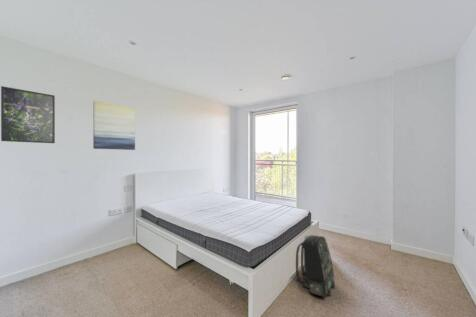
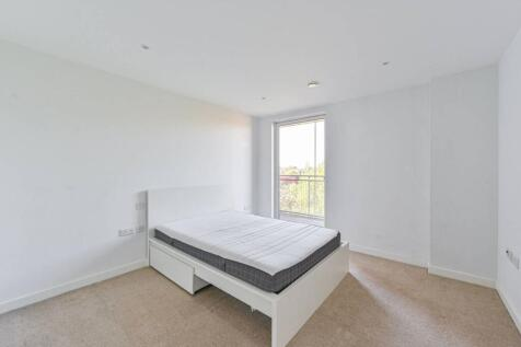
- backpack [295,234,336,300]
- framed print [0,85,56,144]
- wall art [92,100,136,151]
